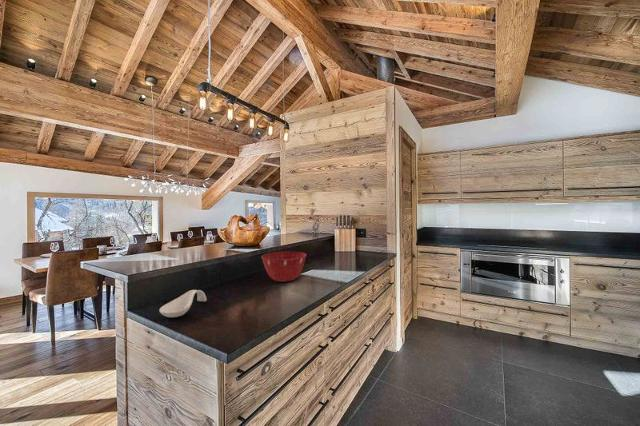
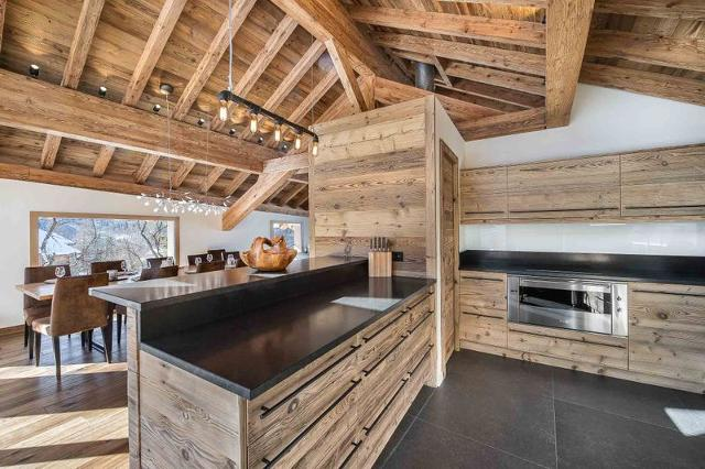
- mixing bowl [261,251,307,283]
- spoon rest [158,289,207,318]
